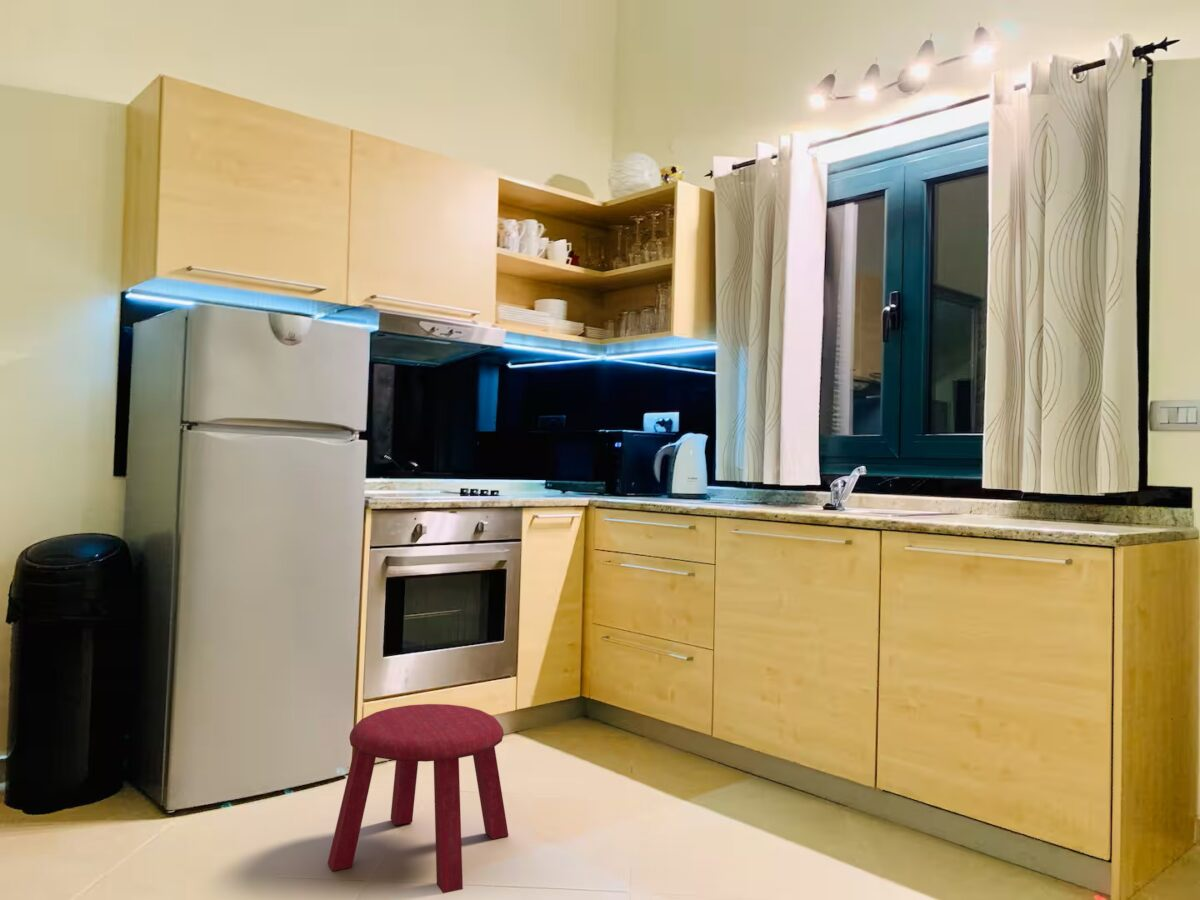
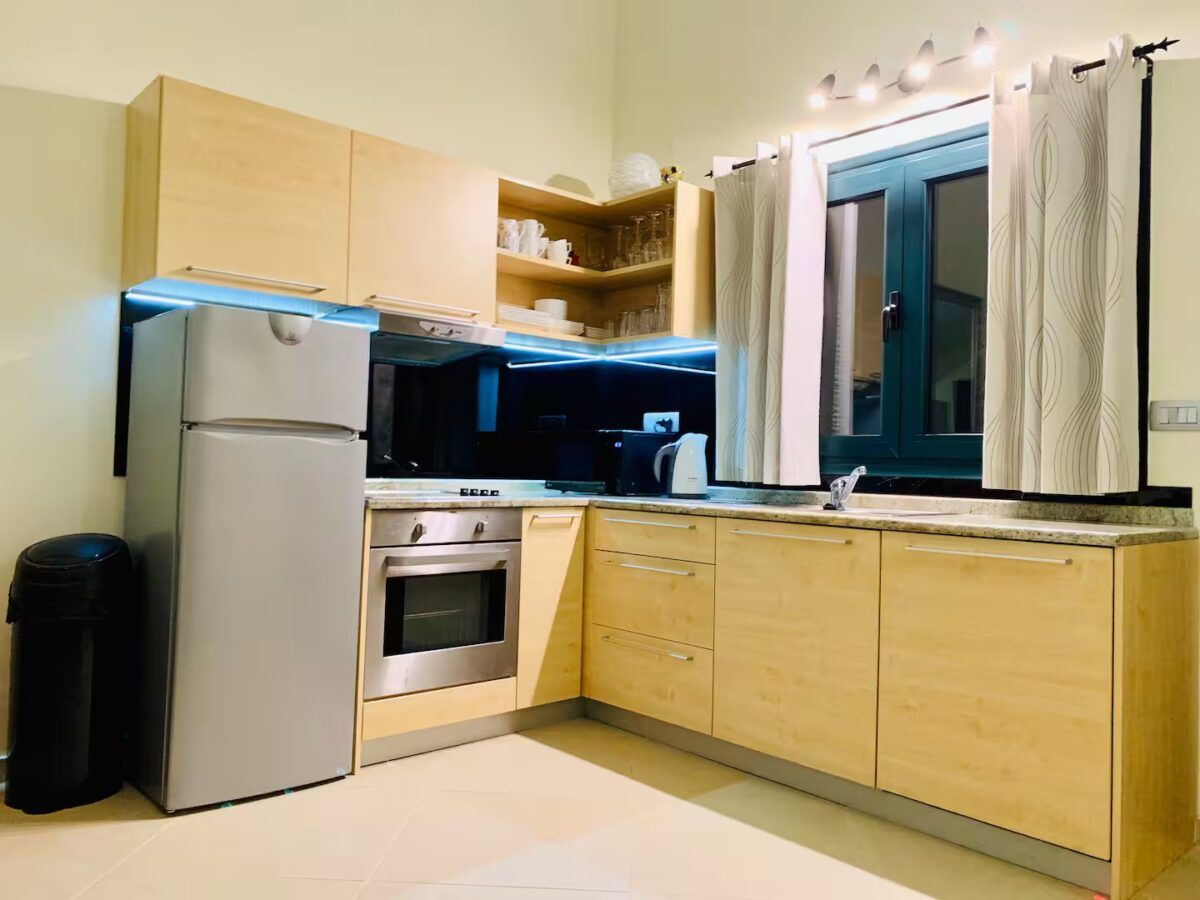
- stool [327,703,510,894]
